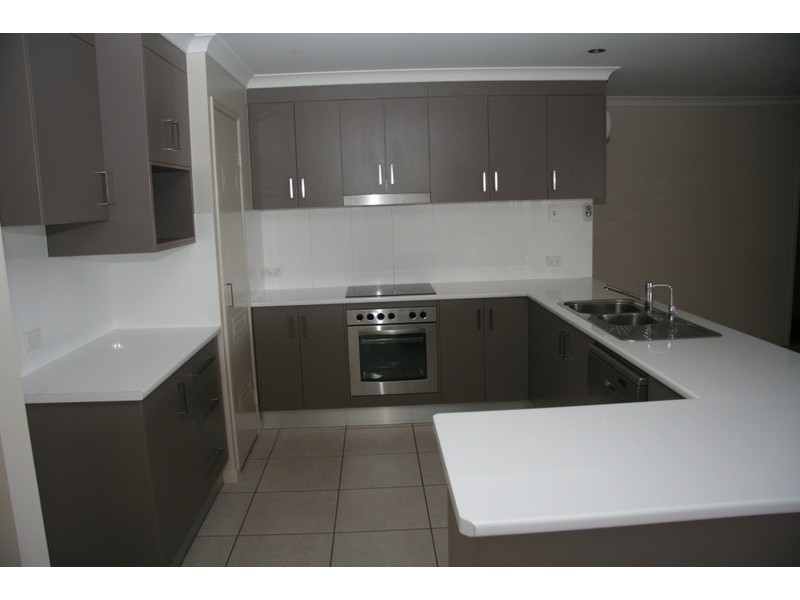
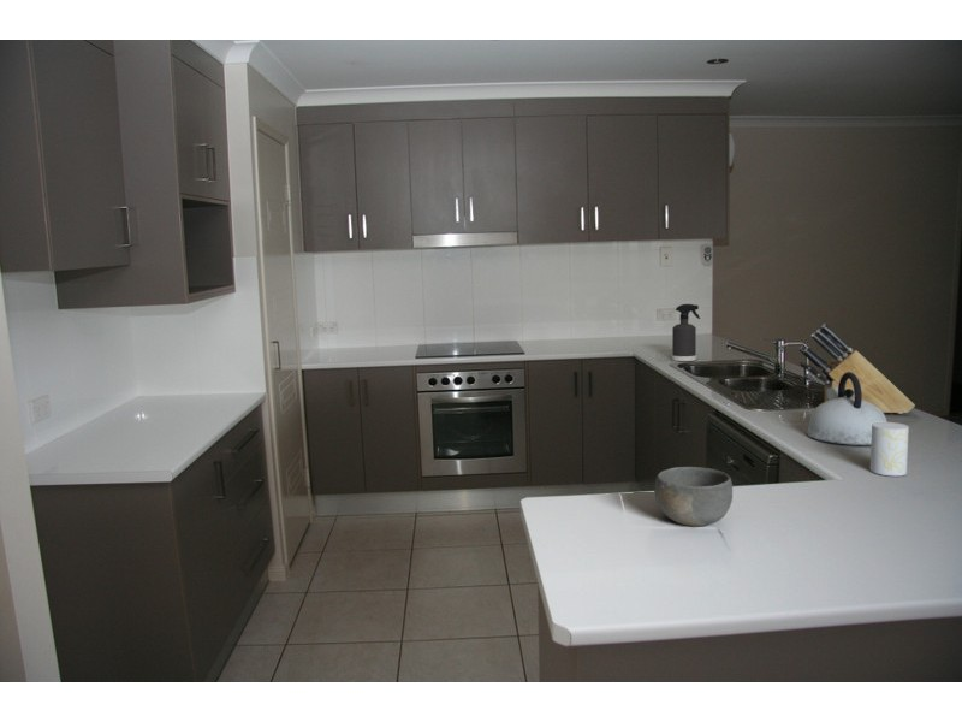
+ kettle [806,372,889,446]
+ spray bottle [671,303,701,362]
+ knife block [797,322,916,415]
+ cup [869,421,910,477]
+ bowl [654,466,734,527]
